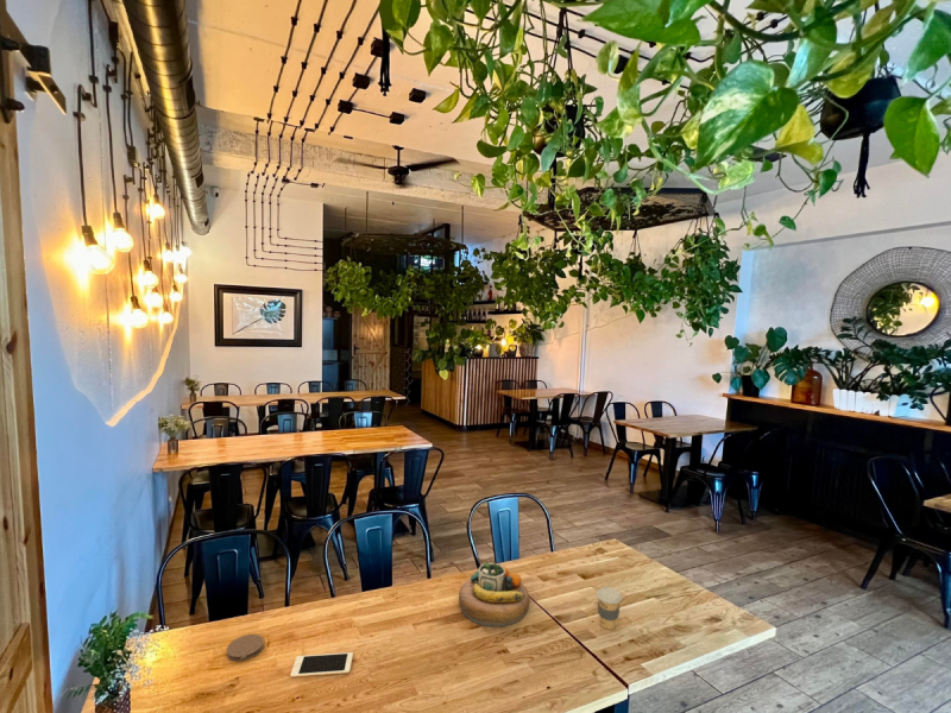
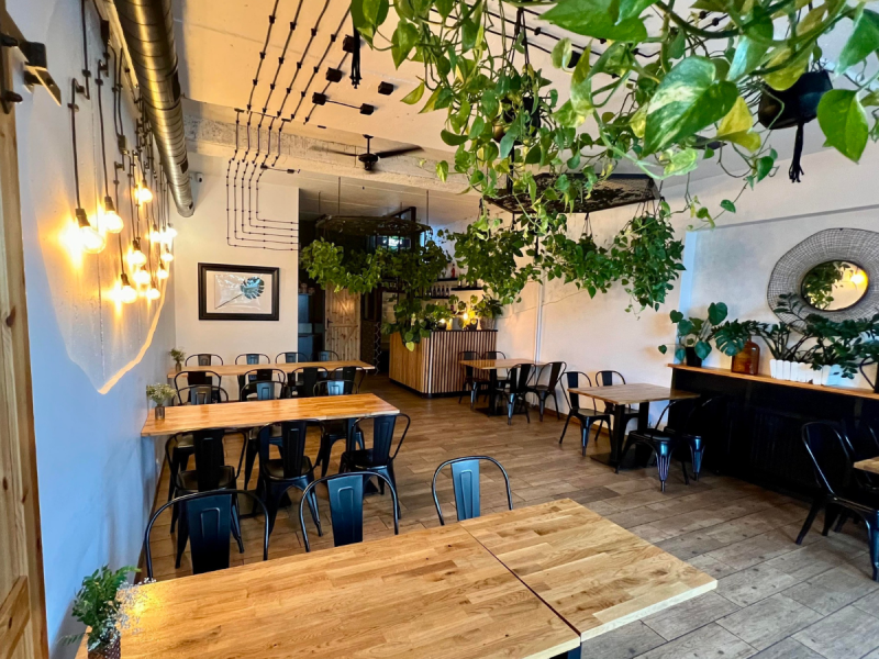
- decorative bowl [458,561,530,627]
- coaster [226,633,265,663]
- cell phone [289,651,354,679]
- coffee cup [596,586,623,631]
